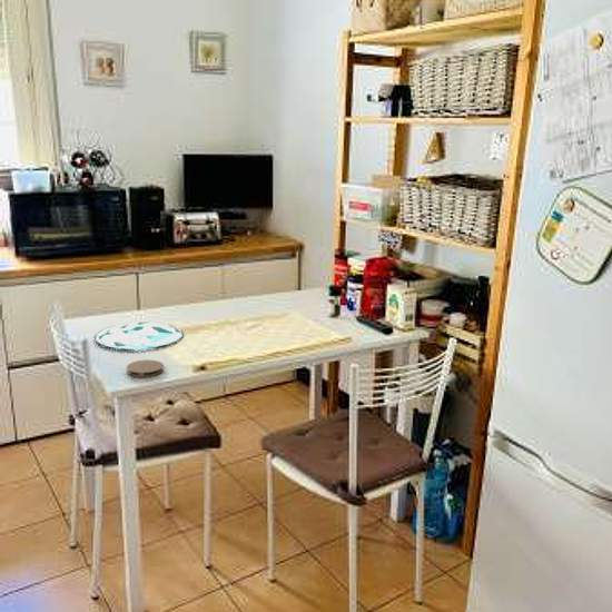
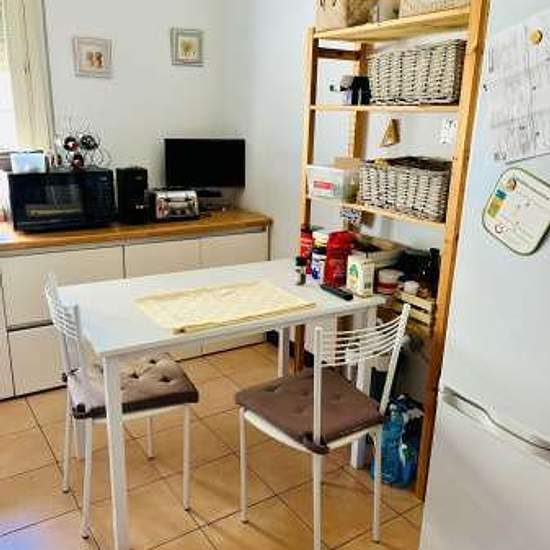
- coaster [126,358,165,378]
- plate [93,322,185,351]
